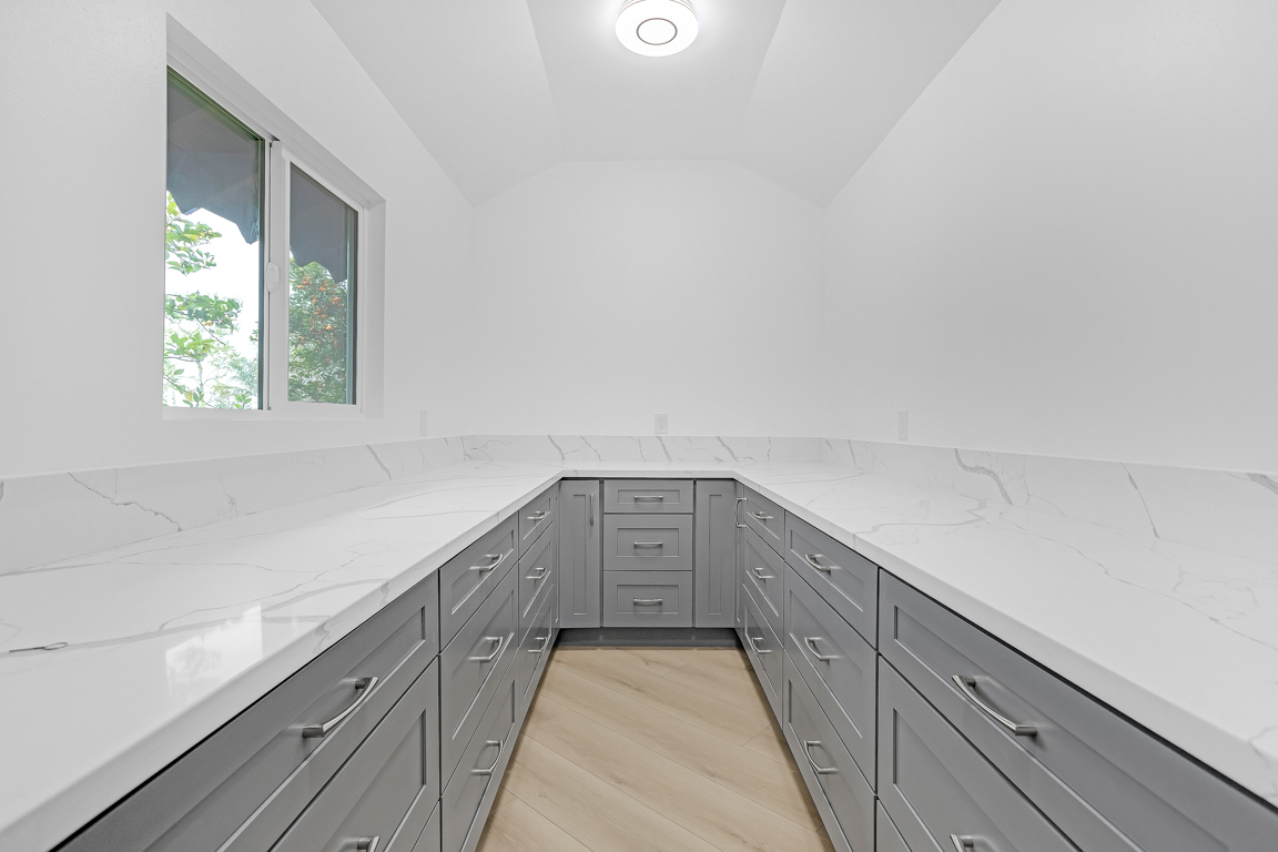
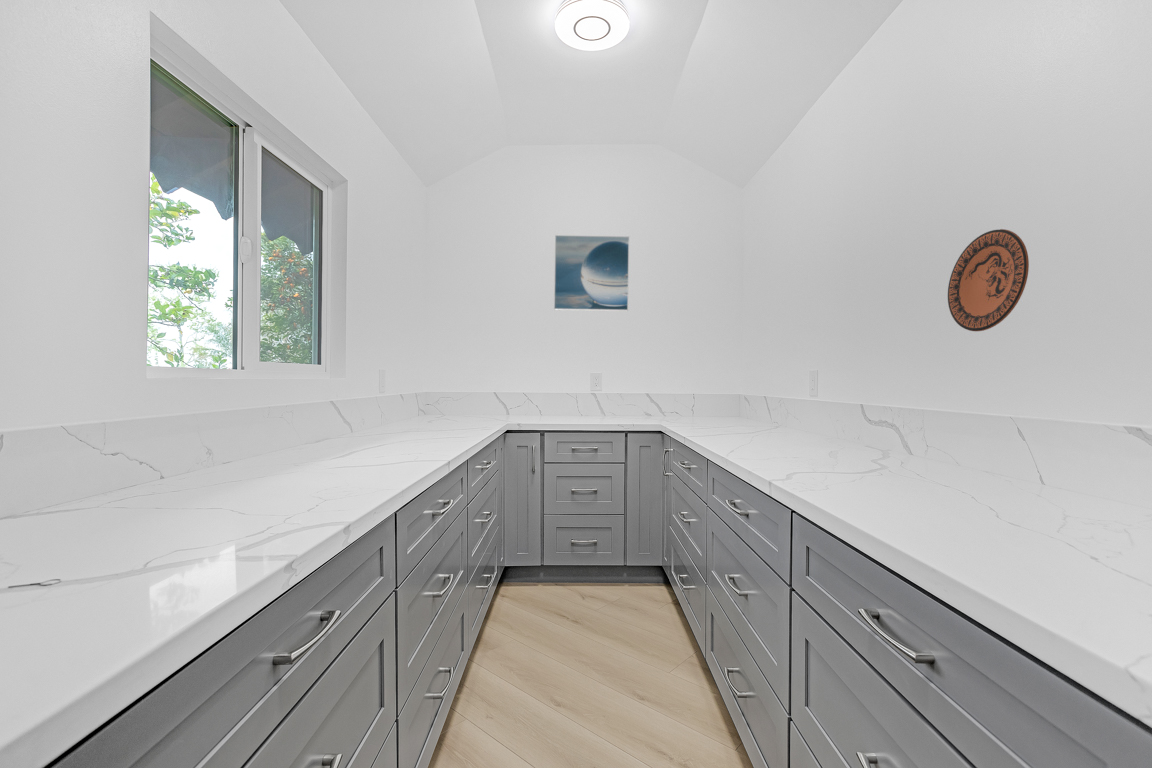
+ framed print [553,234,630,312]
+ decorative plate [947,228,1030,332]
